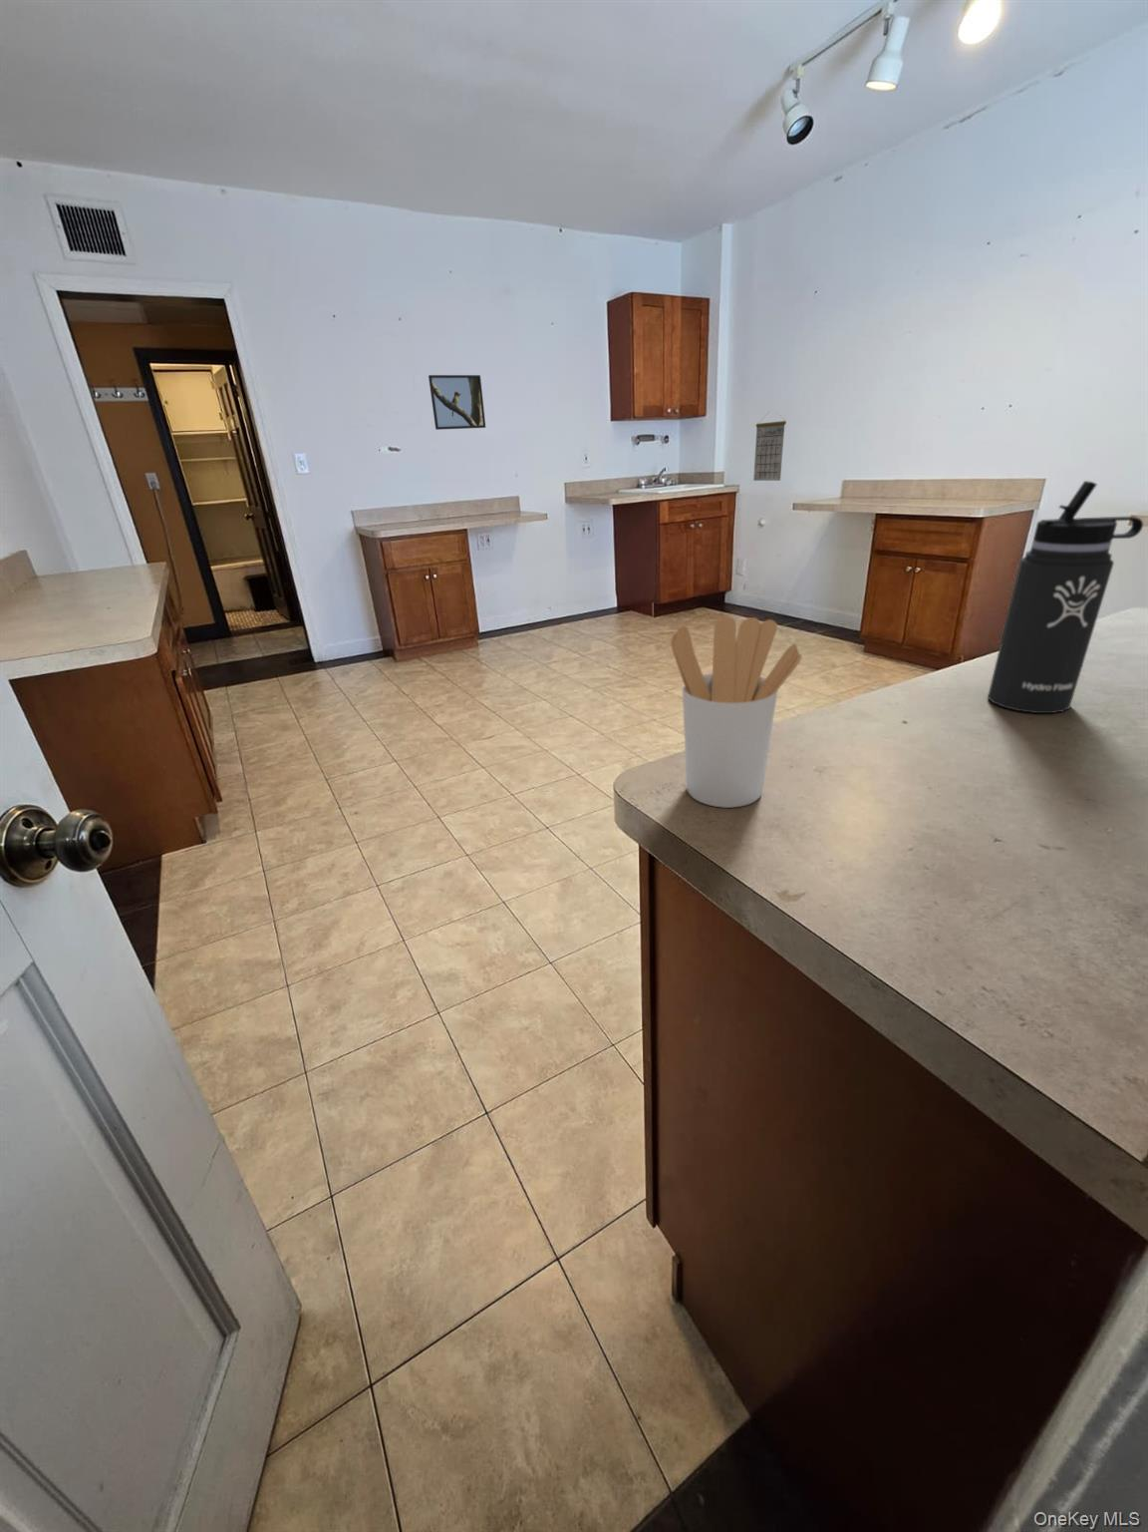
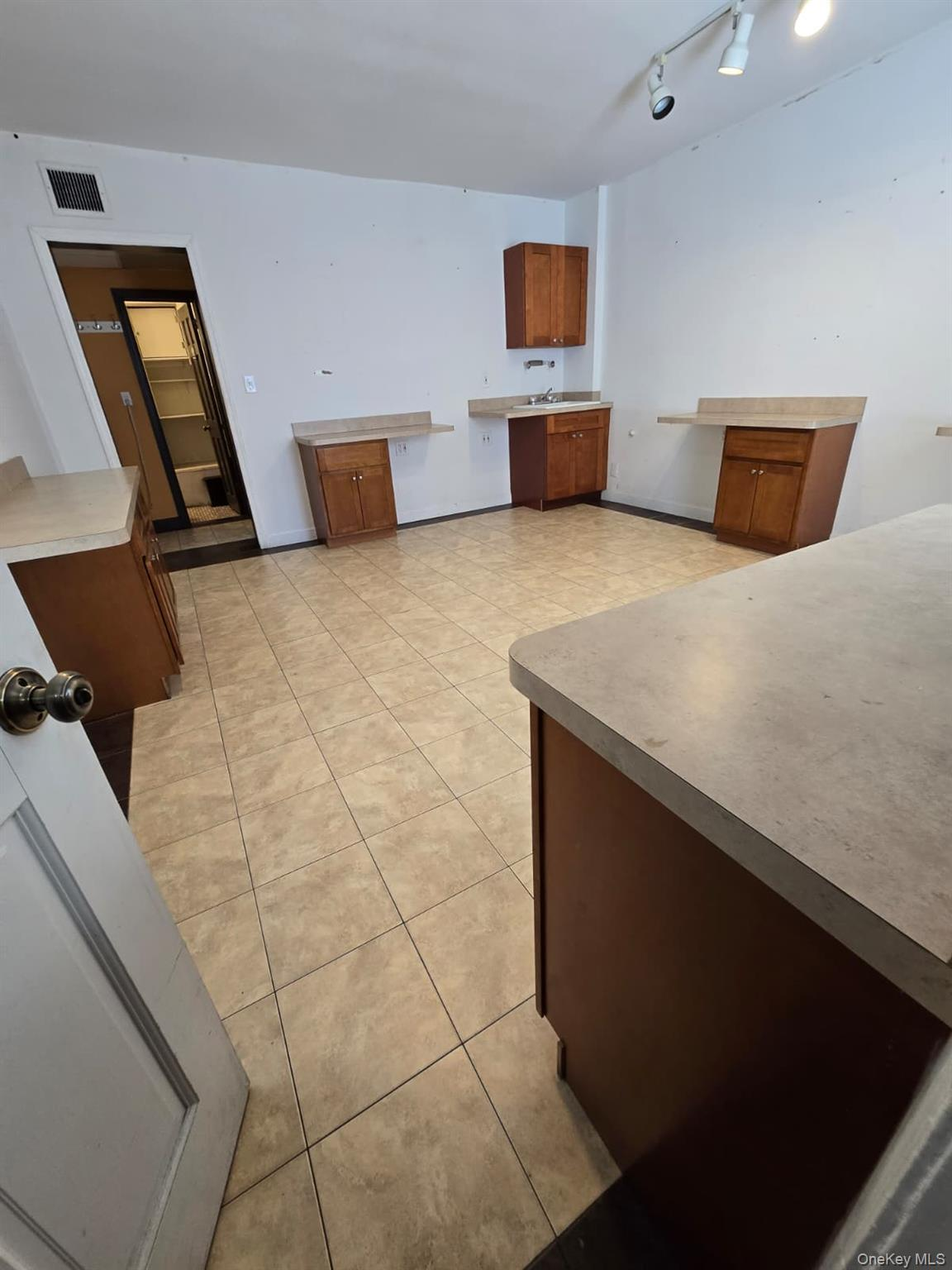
- calendar [752,411,787,481]
- utensil holder [669,615,803,809]
- thermos bottle [986,480,1144,714]
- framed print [428,374,486,431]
